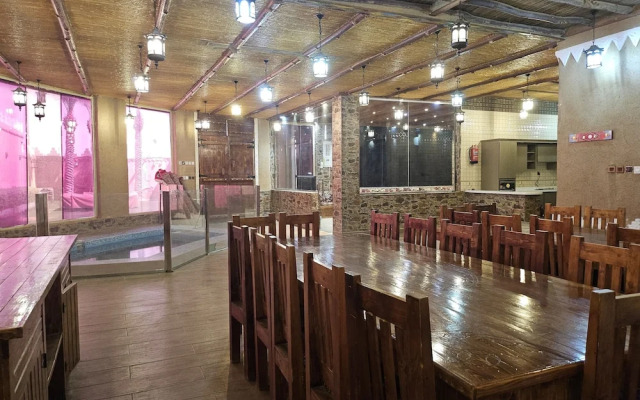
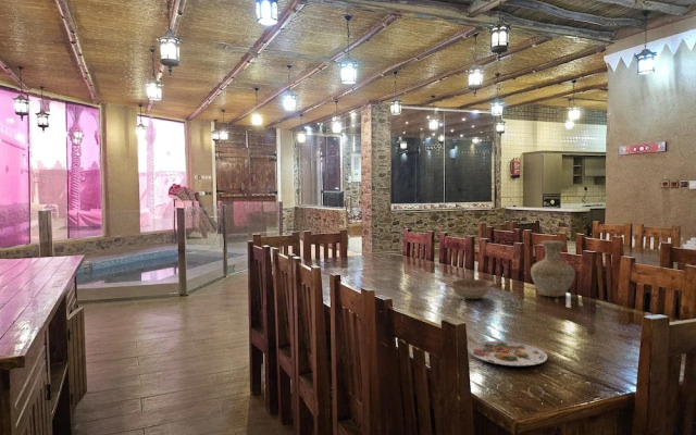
+ decorative bowl [444,278,496,300]
+ plate [468,340,548,366]
+ vase [530,239,576,298]
